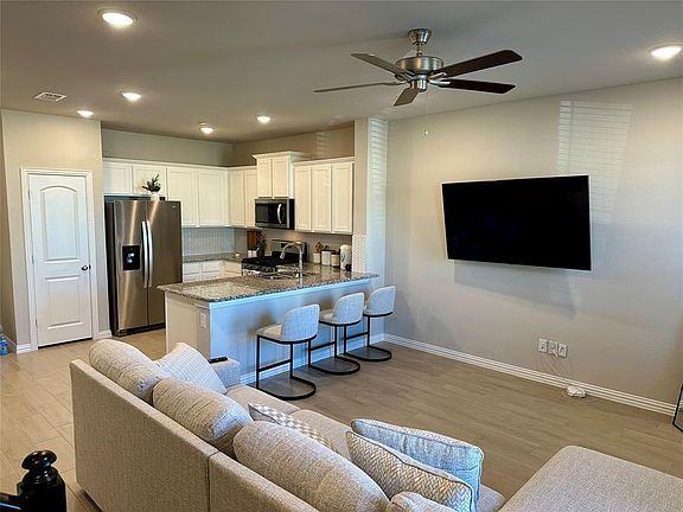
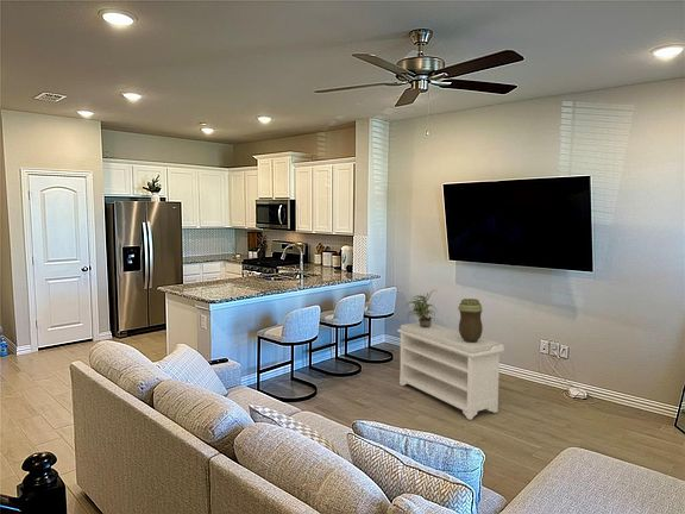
+ bench [396,321,505,421]
+ potted plant [406,289,439,327]
+ decorative urn [457,297,484,343]
